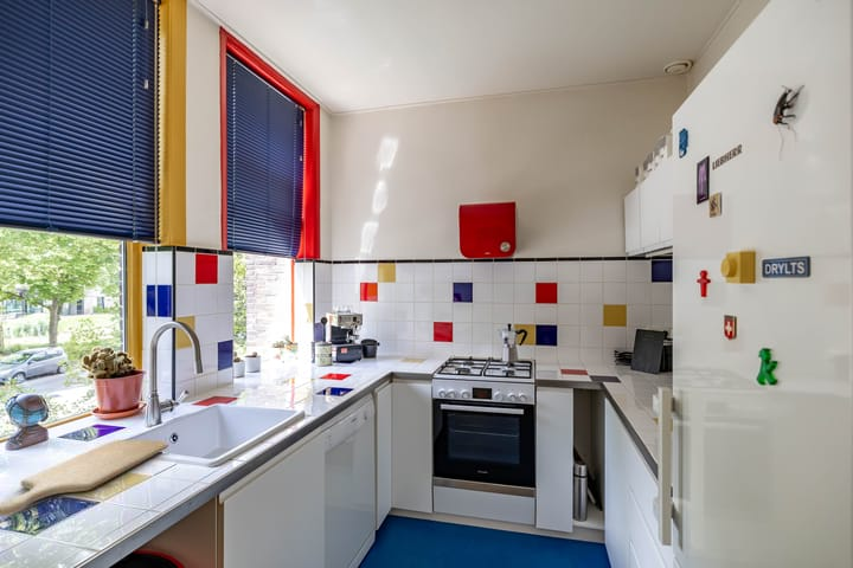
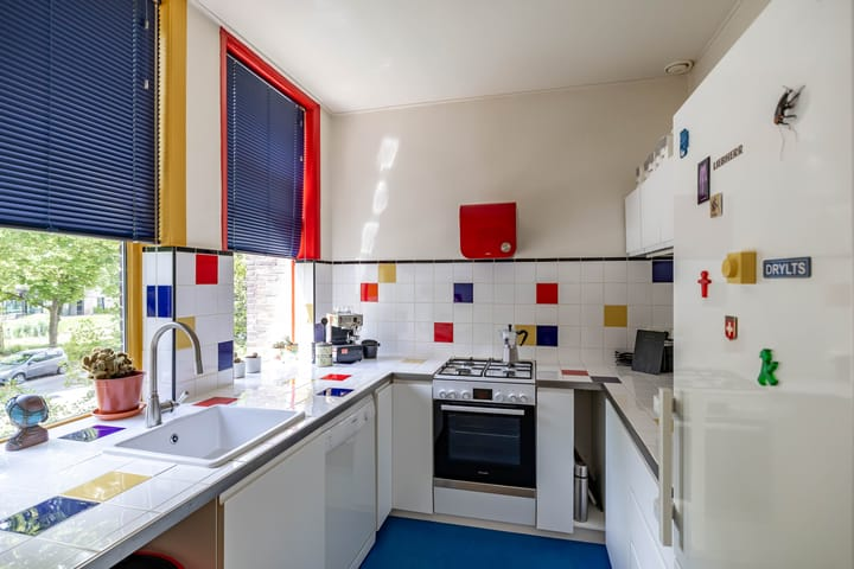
- chopping board [0,439,169,518]
